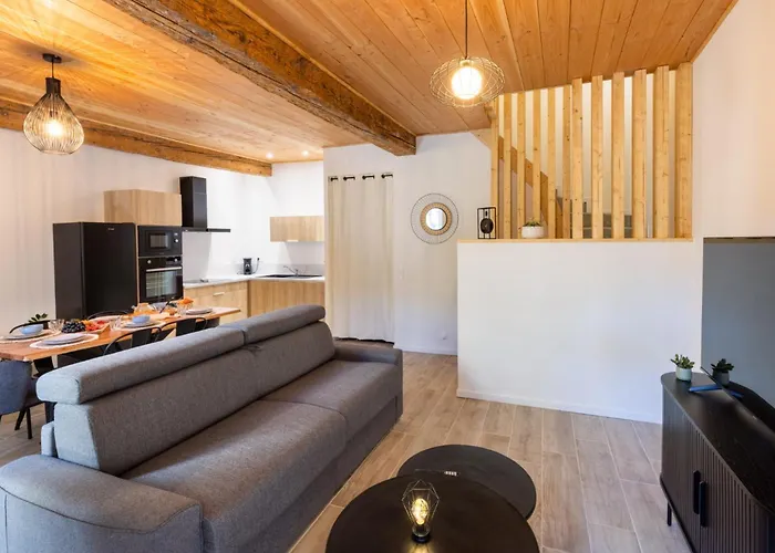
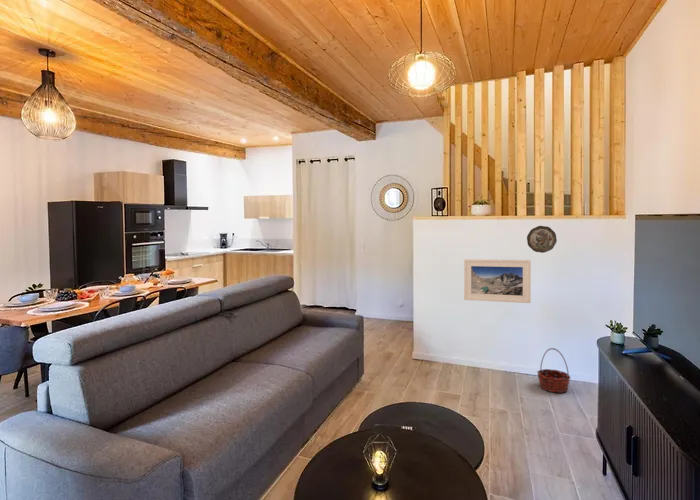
+ basket [536,347,572,394]
+ decorative plate [526,225,558,254]
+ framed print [463,258,532,304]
